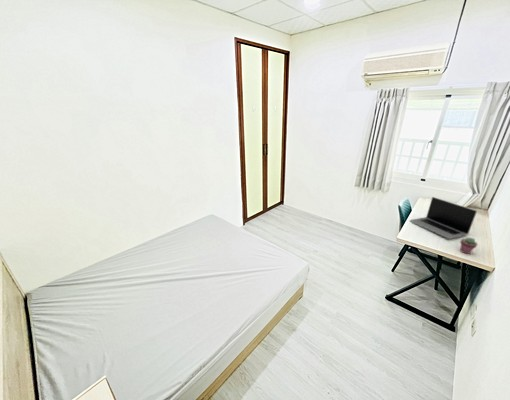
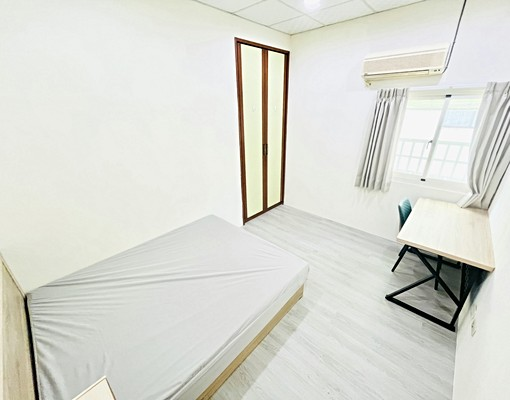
- potted succulent [459,236,478,255]
- laptop [409,196,478,240]
